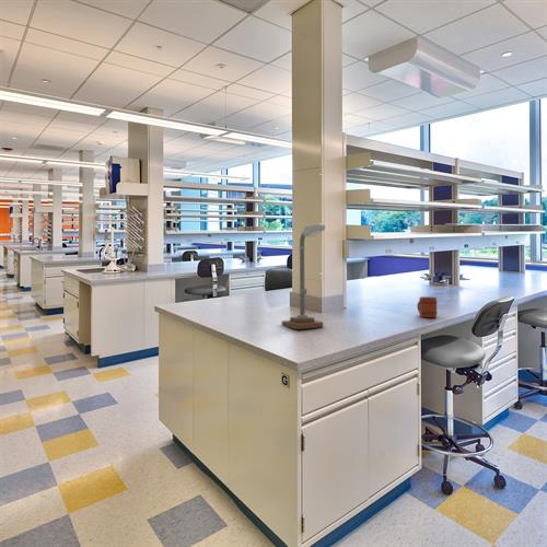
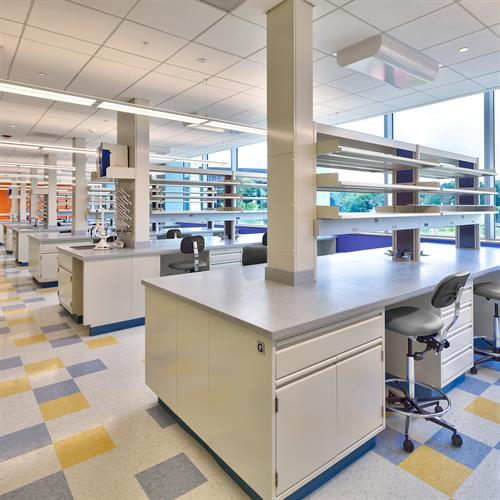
- desk lamp [281,223,326,330]
- mug [416,295,439,318]
